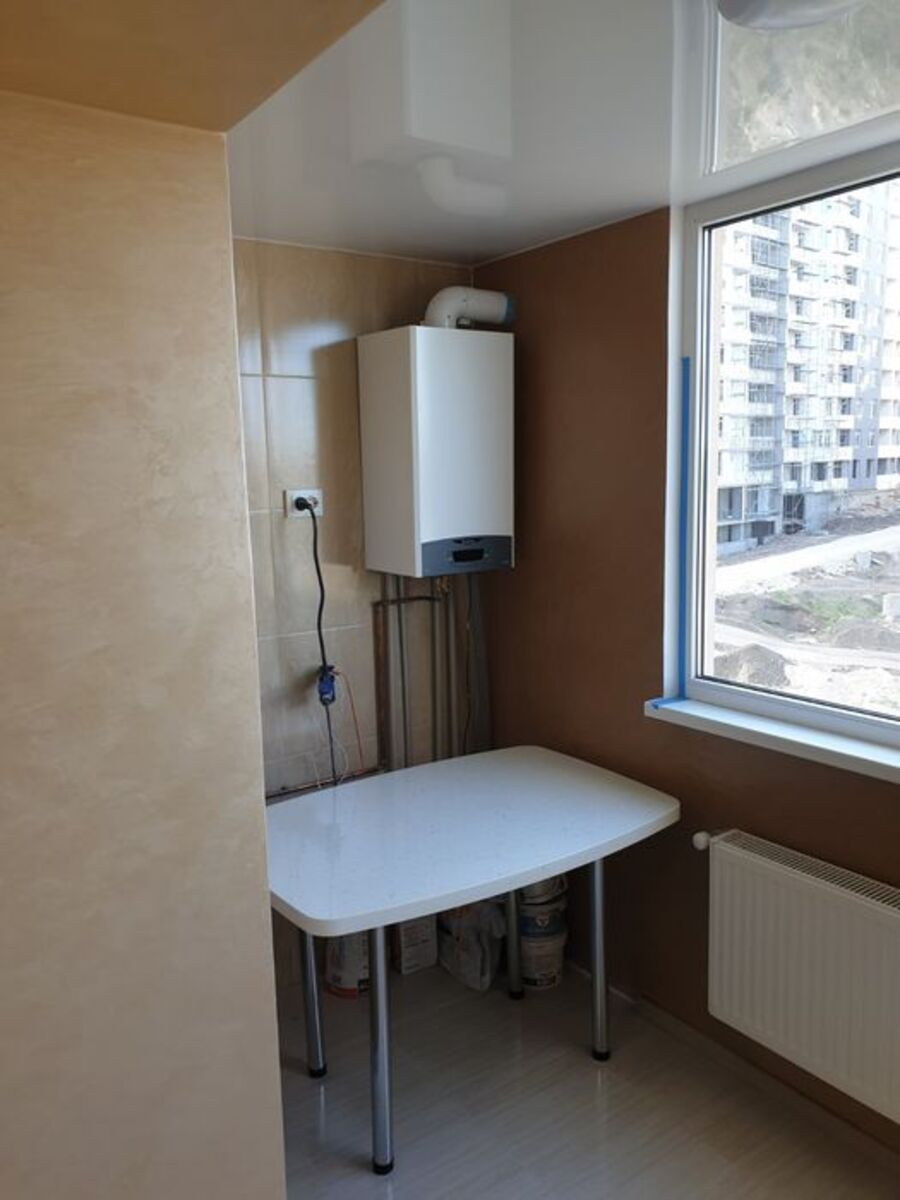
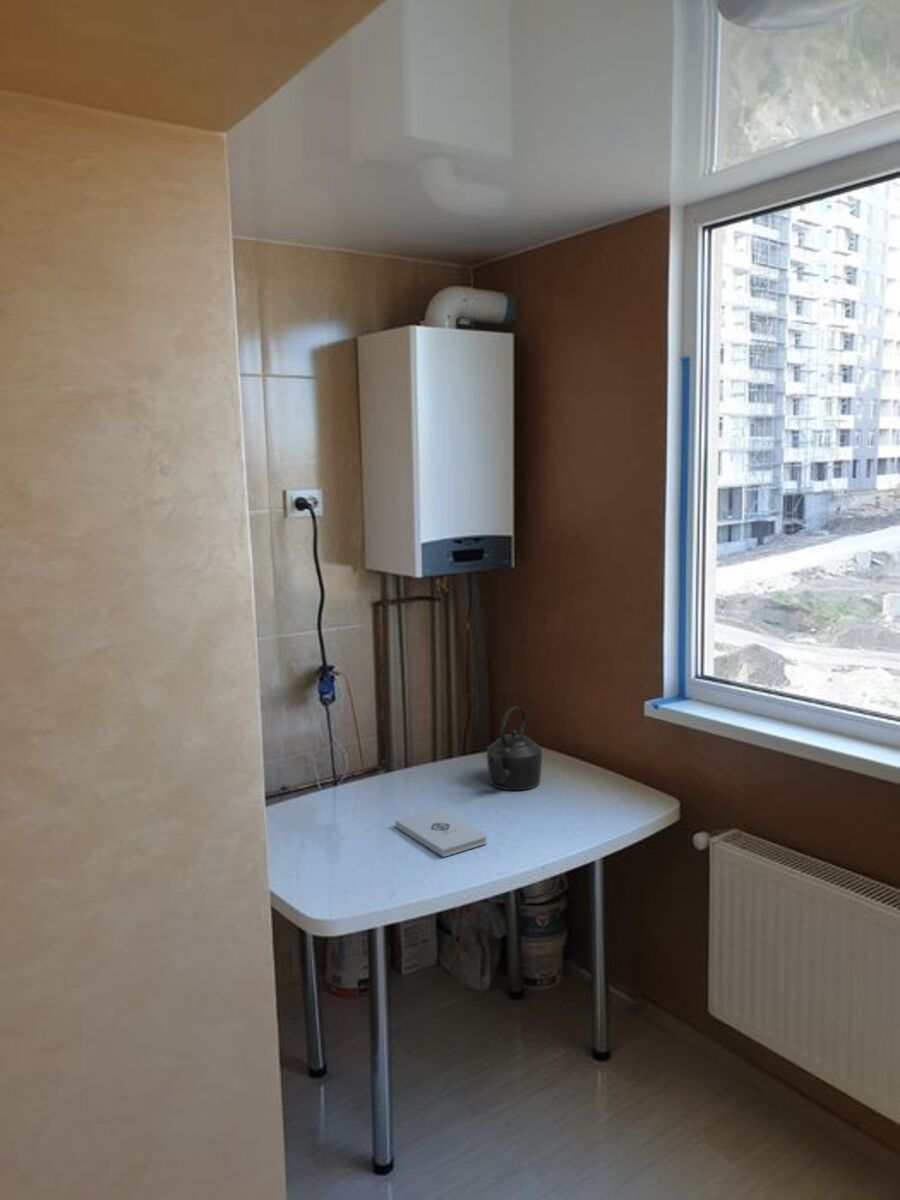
+ notepad [394,808,488,858]
+ kettle [486,705,543,791]
